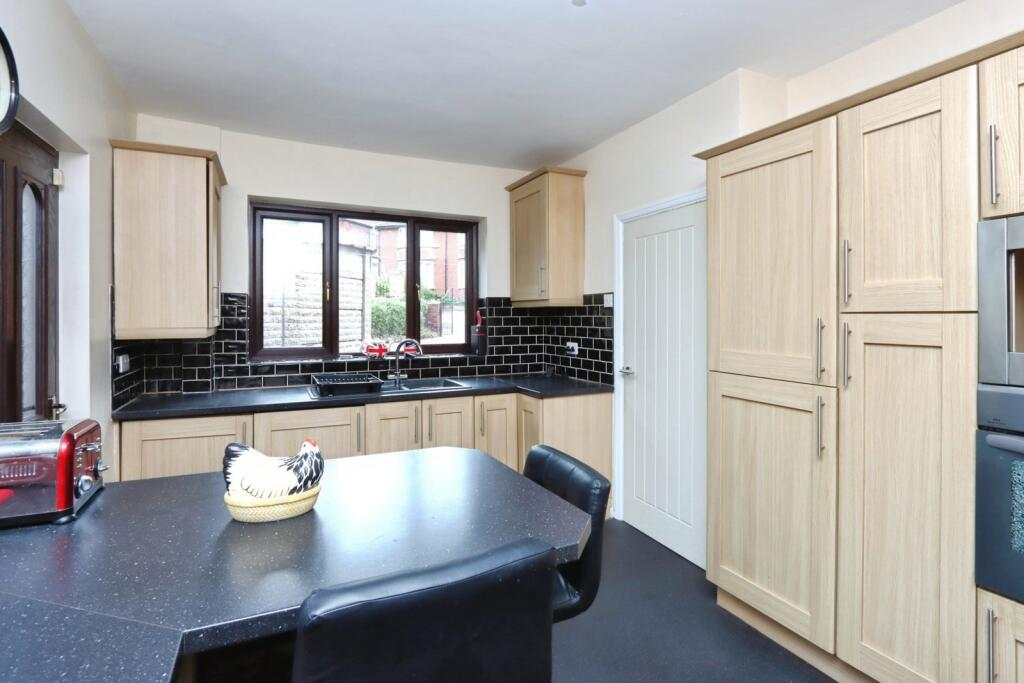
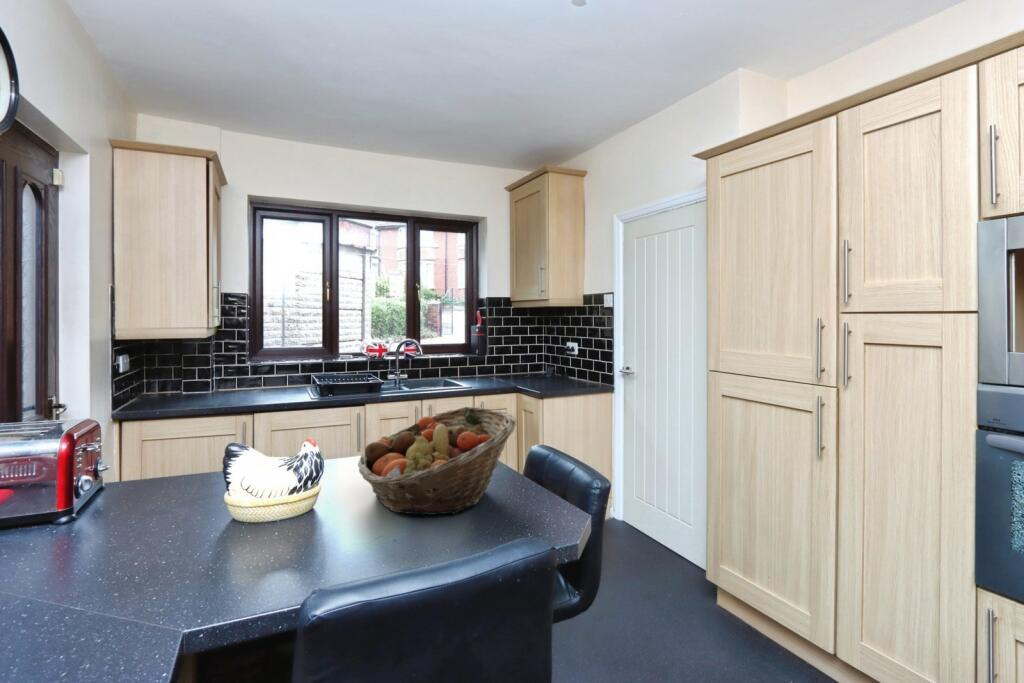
+ fruit basket [357,406,518,516]
